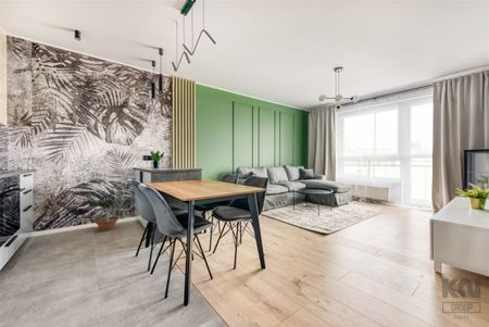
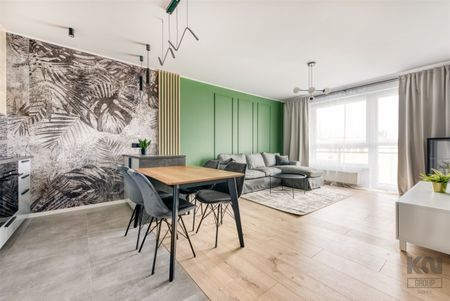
- potted tree [93,197,120,231]
